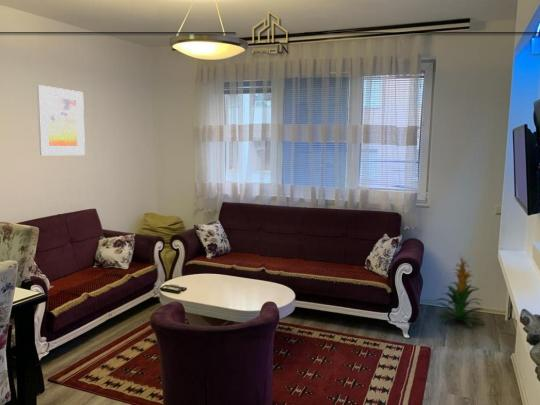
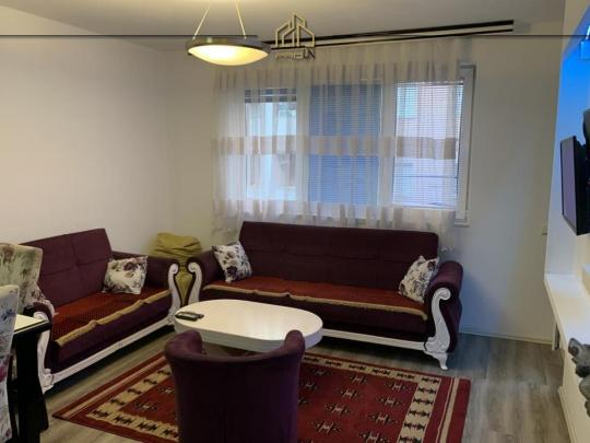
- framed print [36,84,86,156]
- indoor plant [435,253,486,328]
